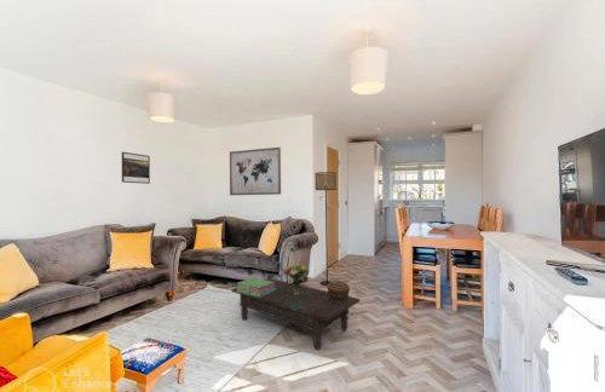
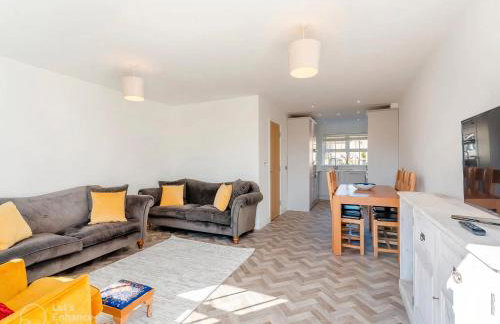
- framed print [121,151,151,185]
- floor lamp [313,171,338,287]
- bouquet [282,263,310,294]
- coffee table [230,277,361,351]
- stack of books [236,277,276,298]
- wall art [229,146,282,196]
- decorative container [325,279,351,301]
